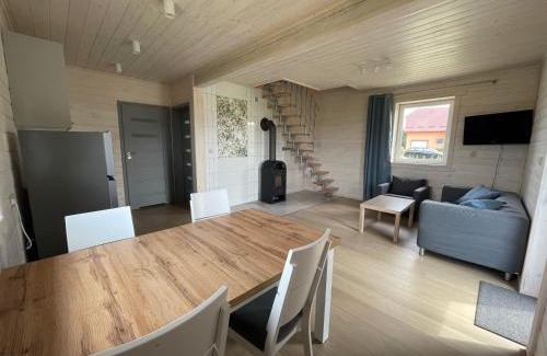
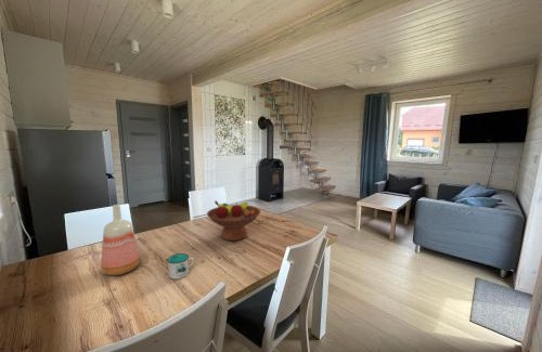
+ mug [166,252,195,281]
+ fruit bowl [206,200,261,242]
+ vase [100,204,141,276]
